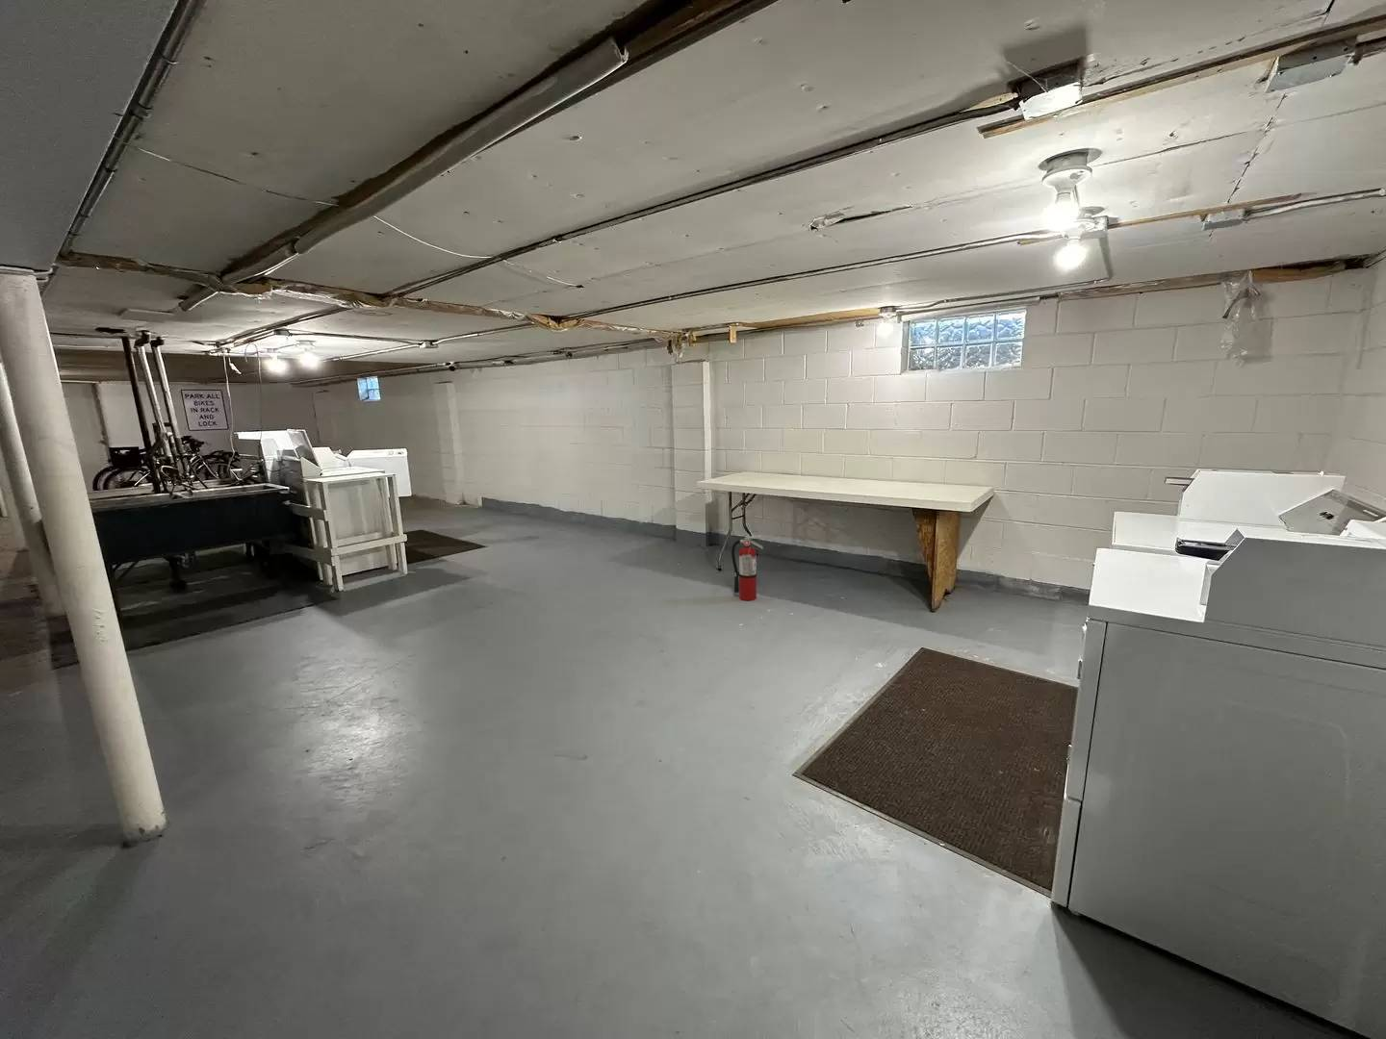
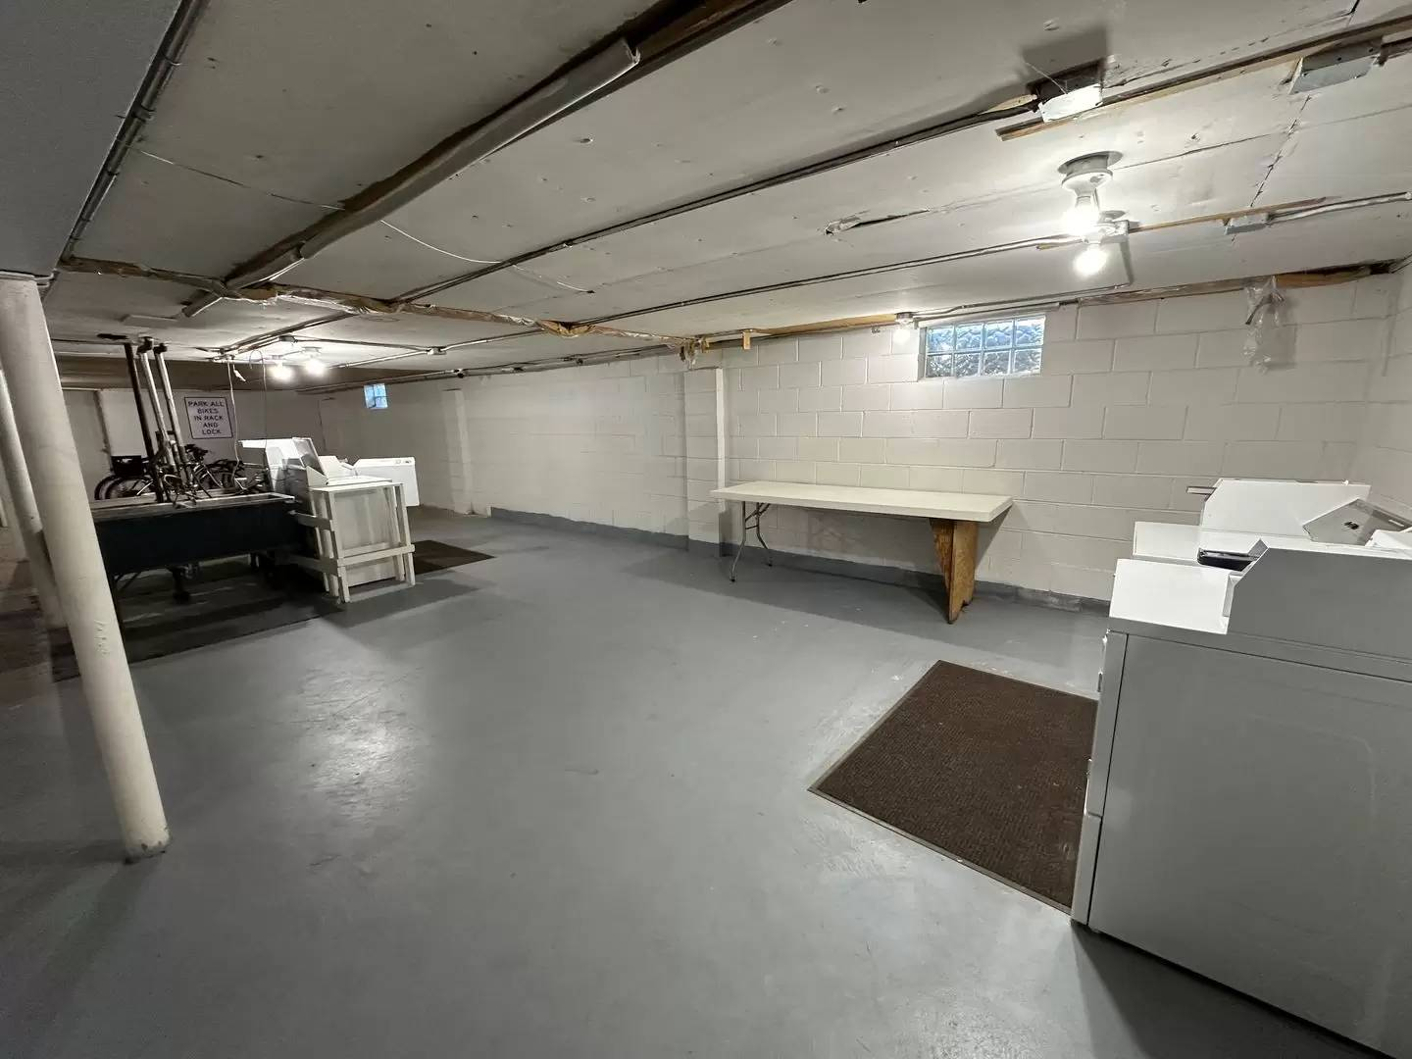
- fire extinguisher [730,533,764,601]
